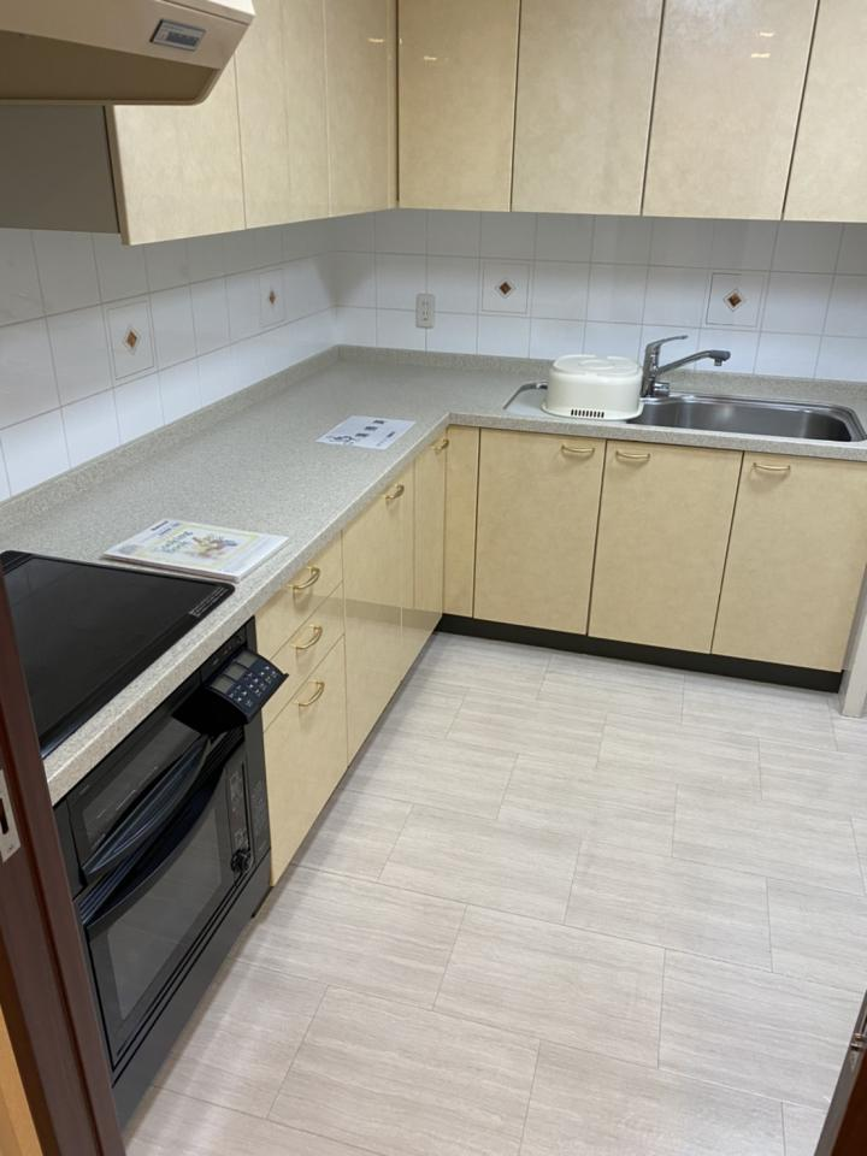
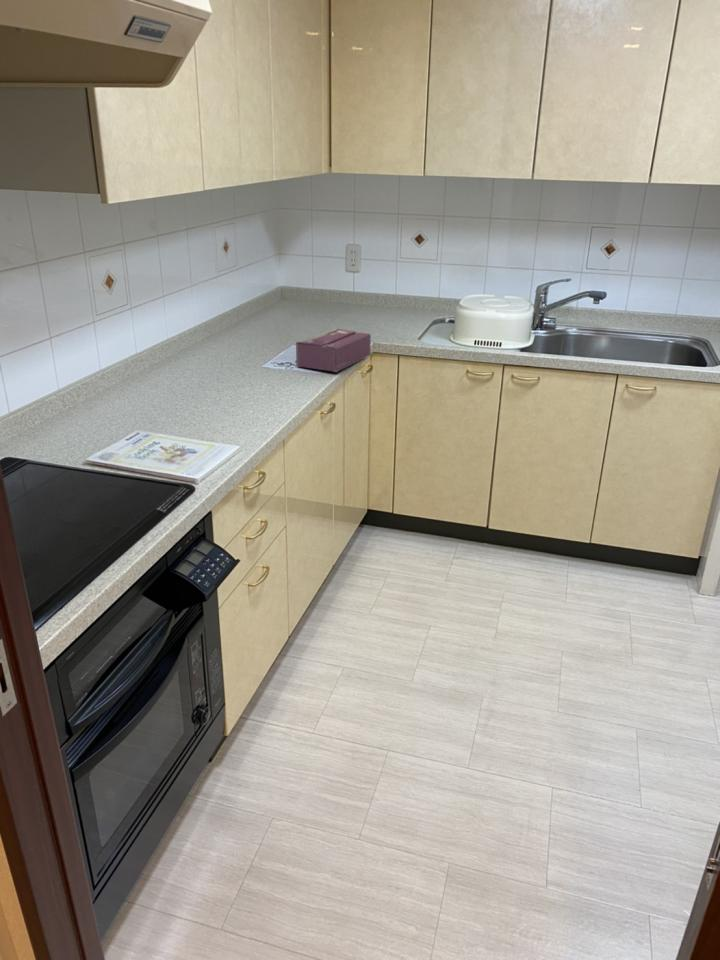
+ tissue box [295,327,372,373]
